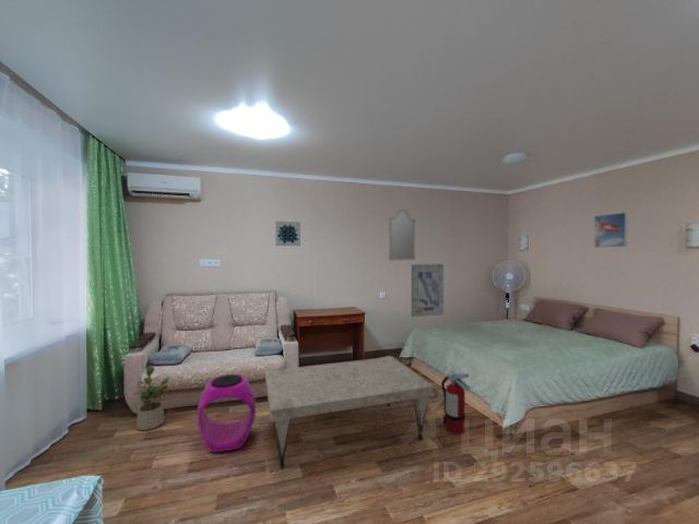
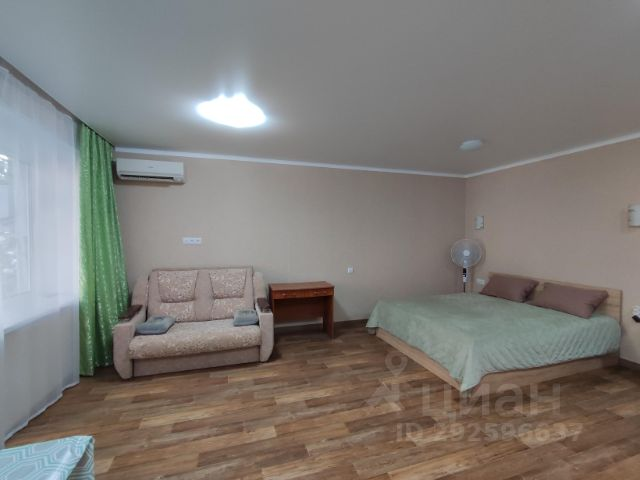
- home mirror [388,209,416,261]
- fire extinguisher [440,369,472,436]
- coffee table [264,355,435,471]
- wall art [274,221,301,247]
- wall art [411,263,445,318]
- stool [197,373,257,453]
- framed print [593,212,628,249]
- potted plant [135,365,171,431]
